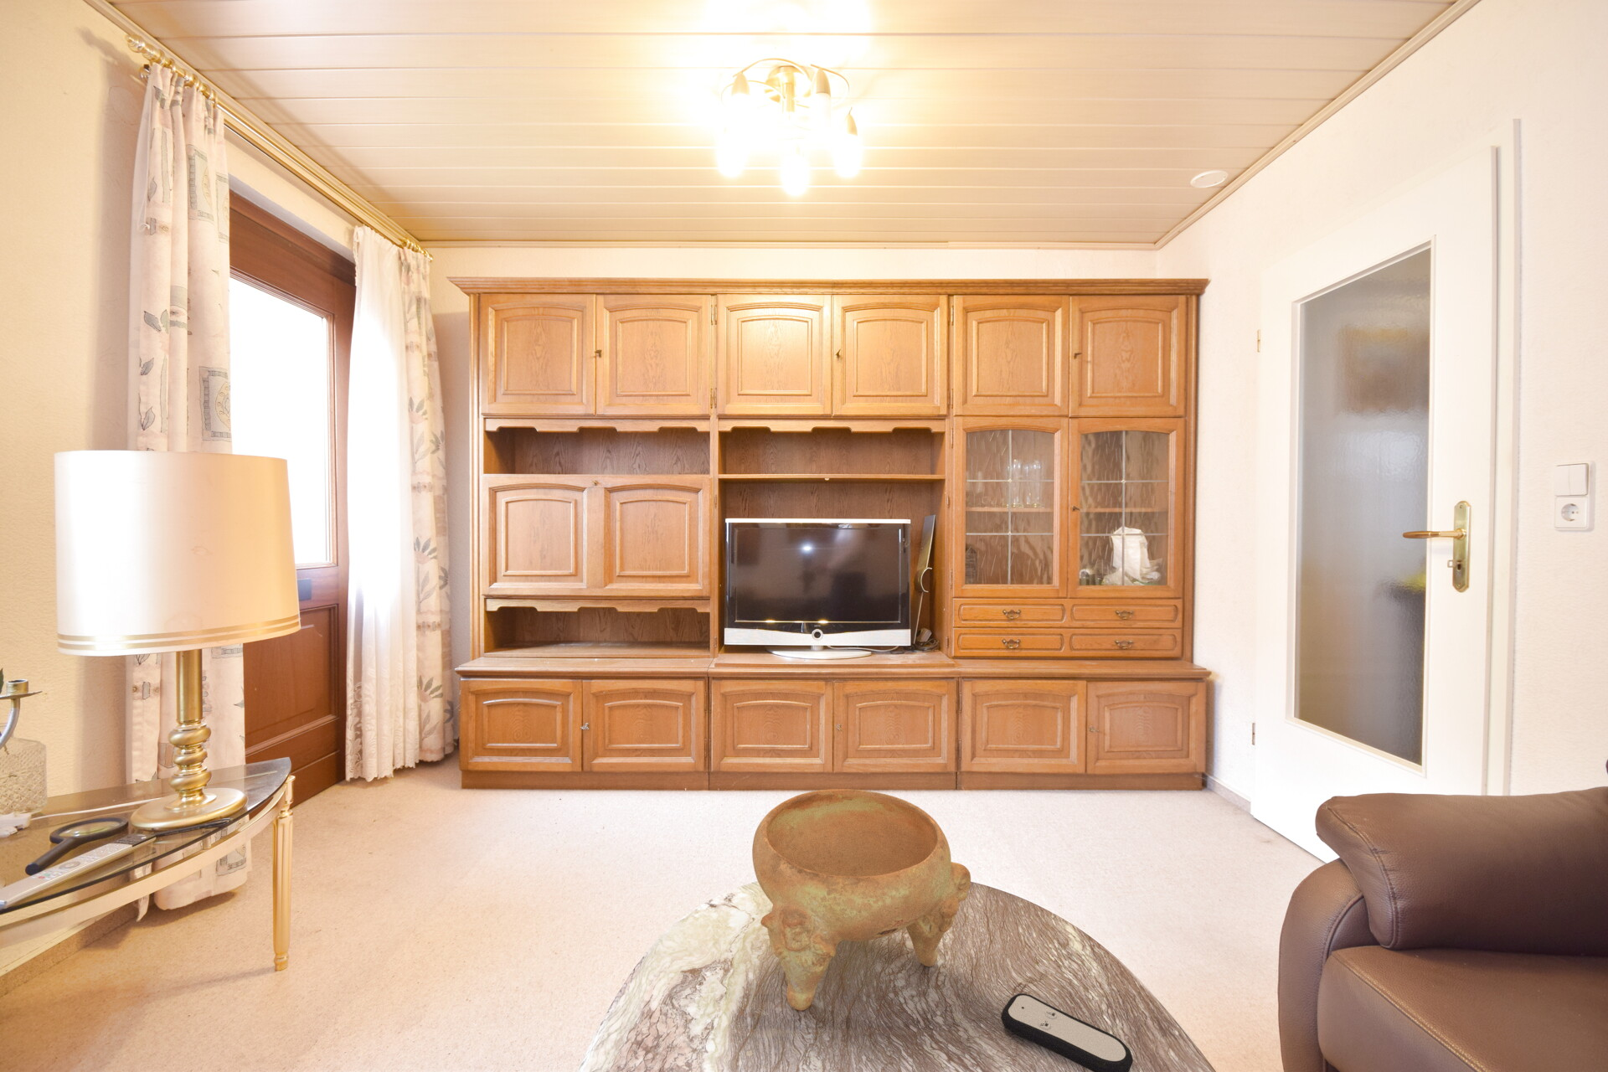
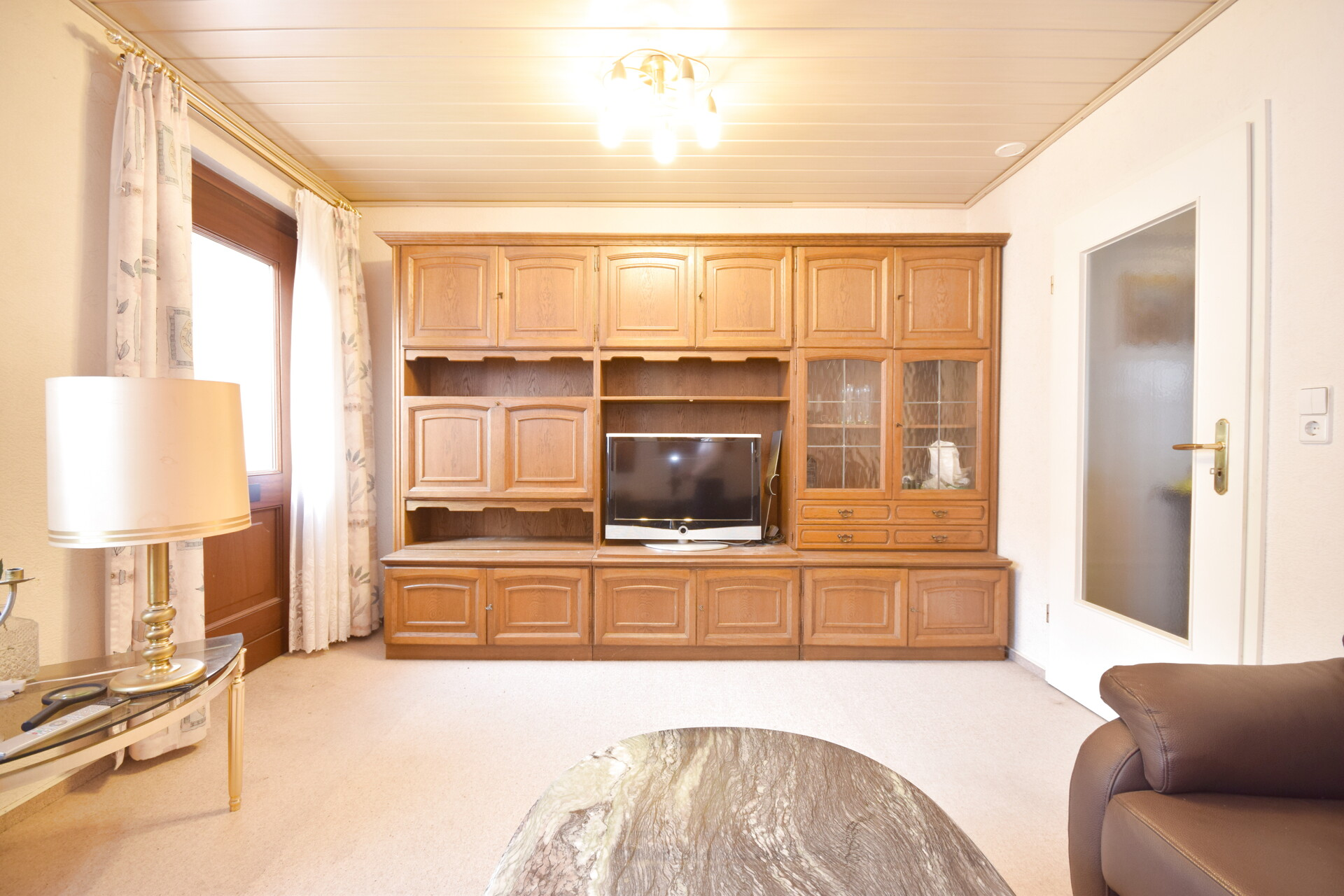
- decorative bowl [751,788,972,1012]
- remote control [1000,993,1134,1072]
